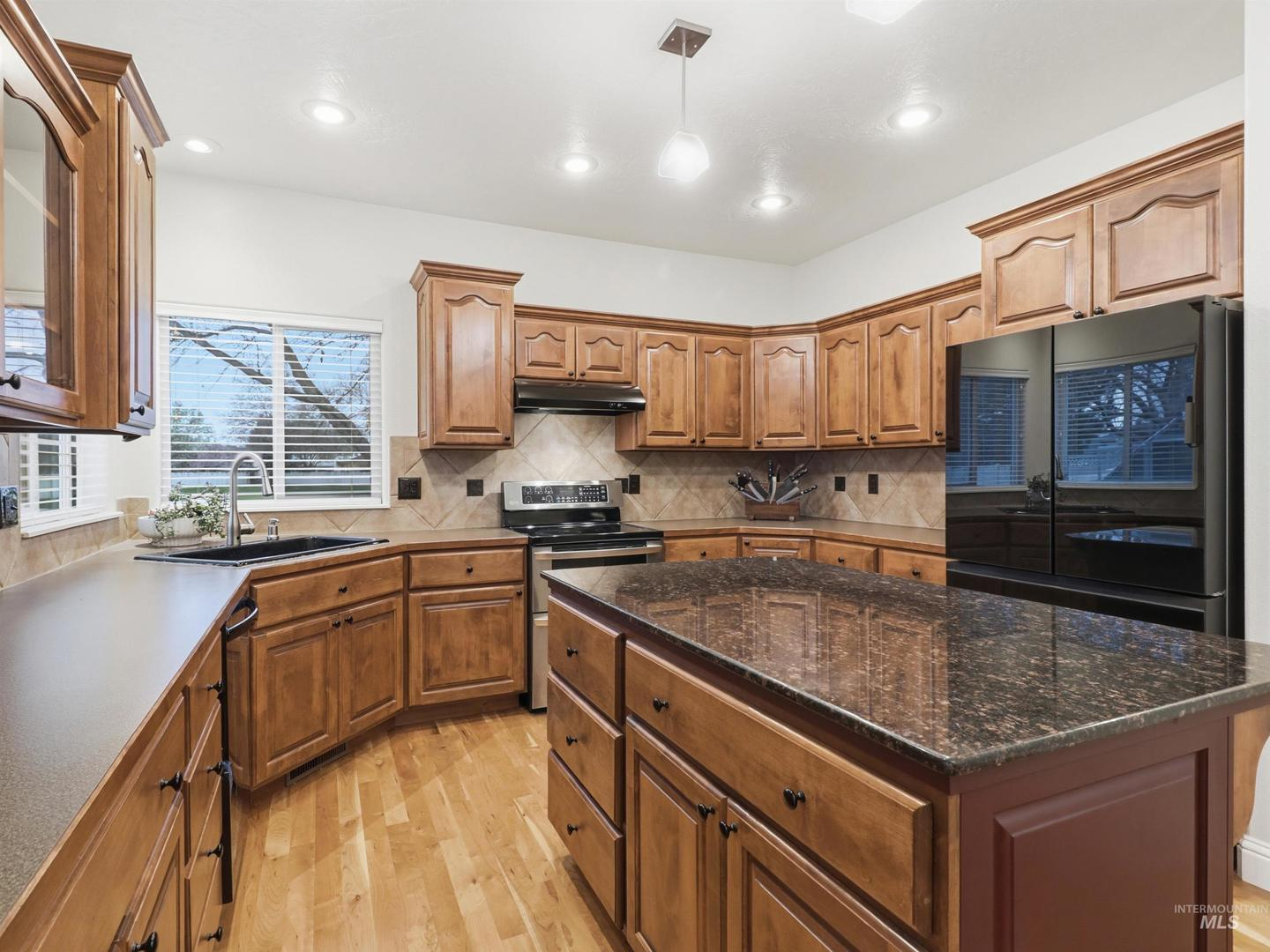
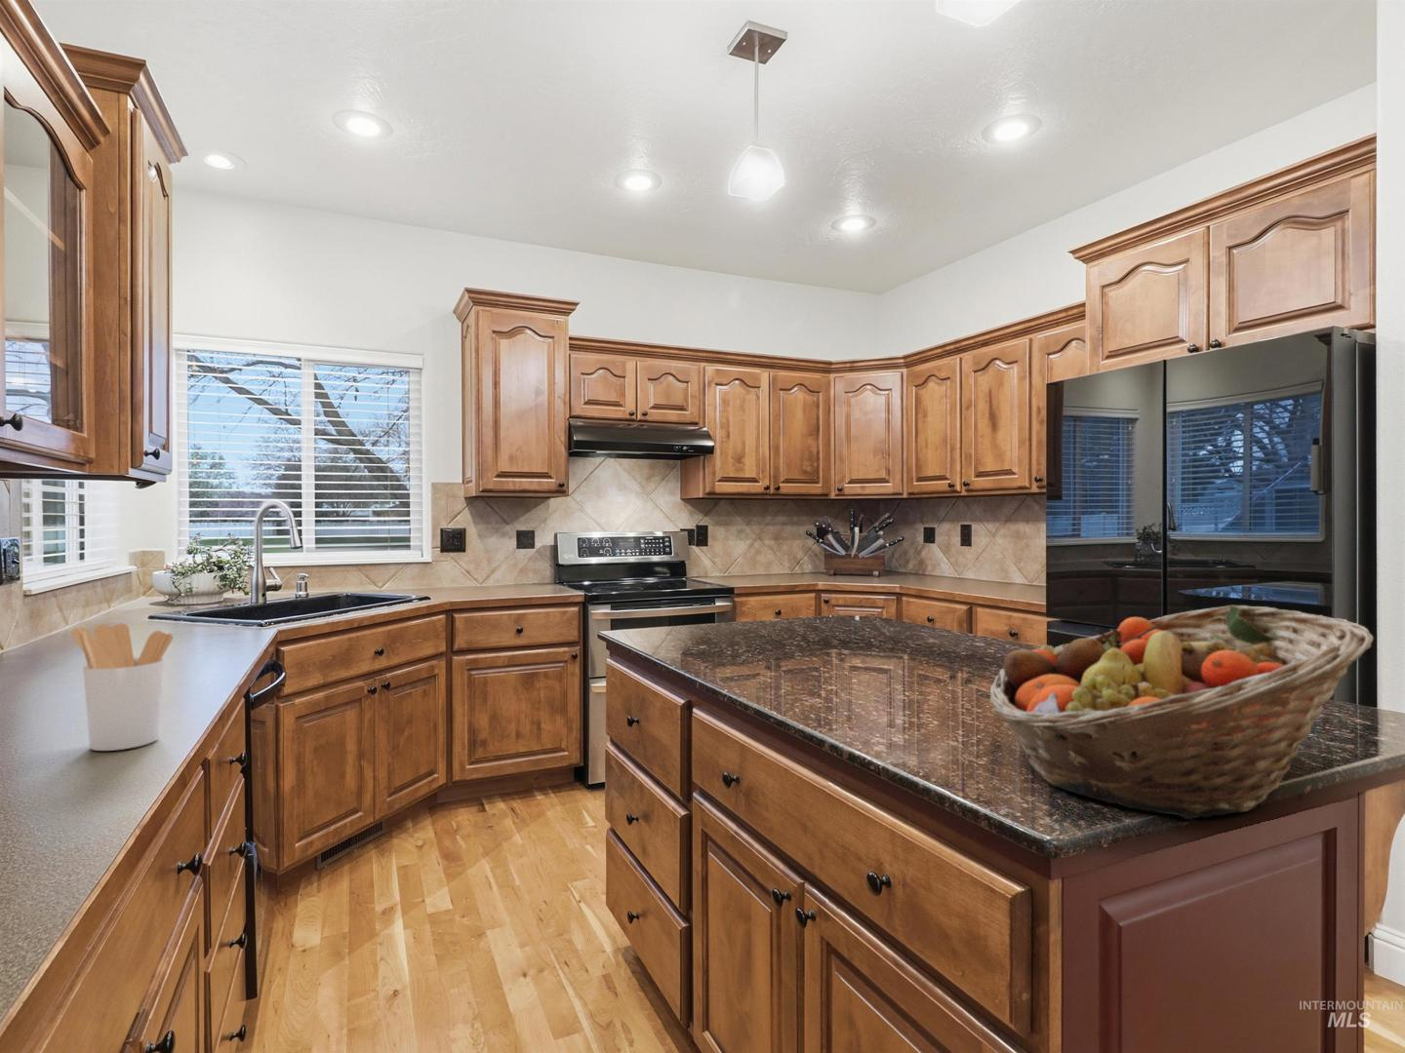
+ utensil holder [70,623,174,752]
+ fruit basket [988,604,1375,820]
